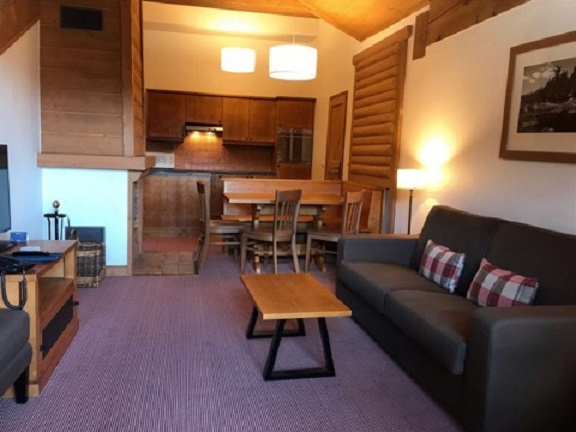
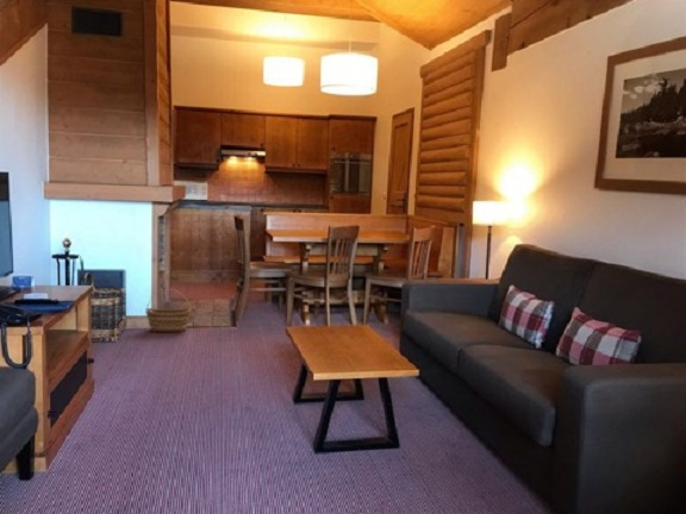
+ basket [145,288,192,333]
